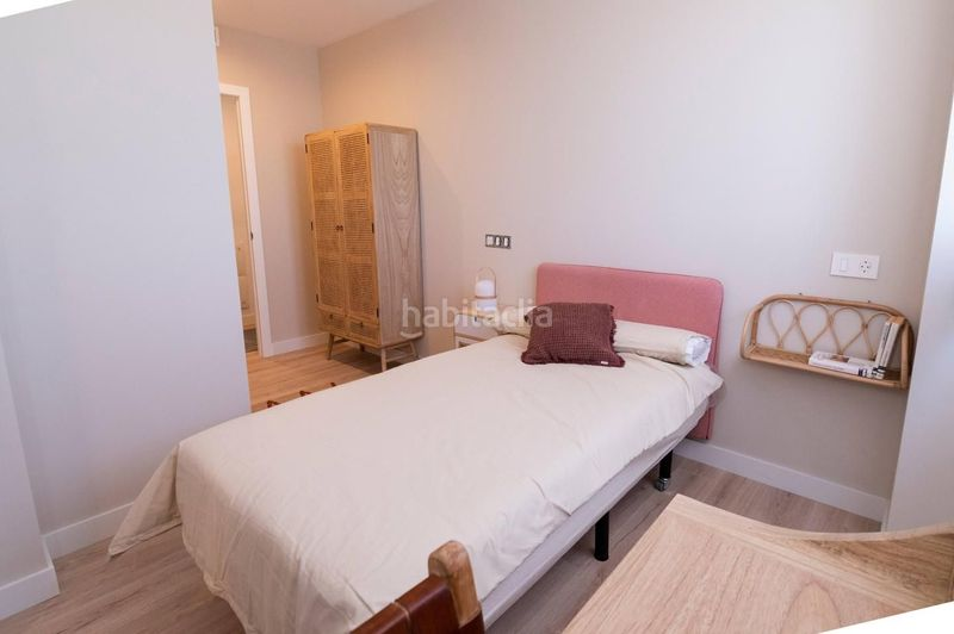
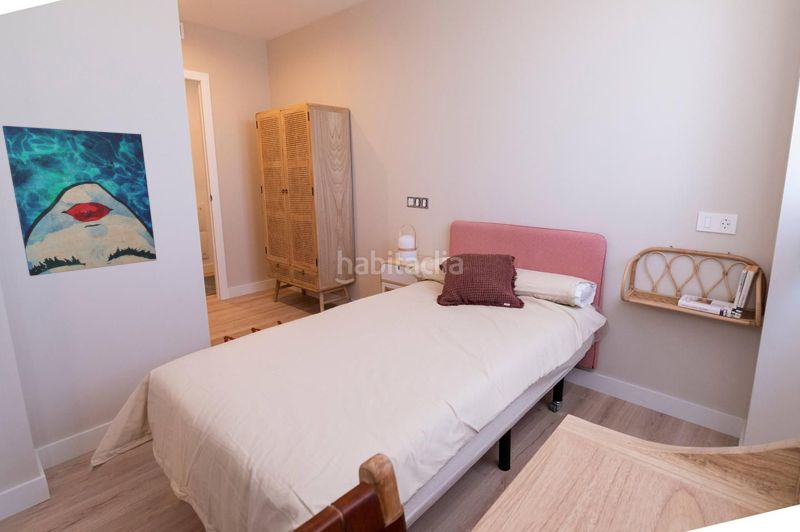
+ wall art [1,125,158,277]
